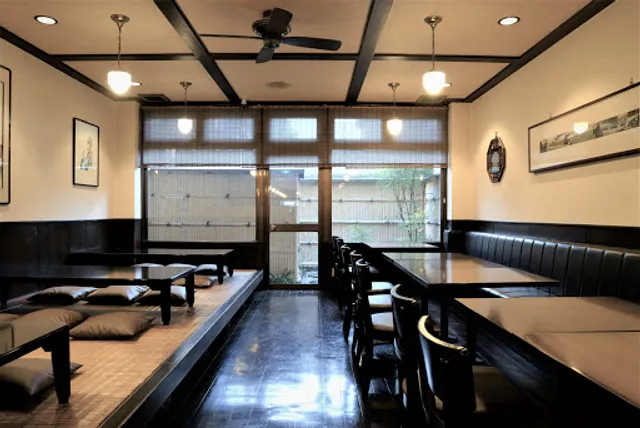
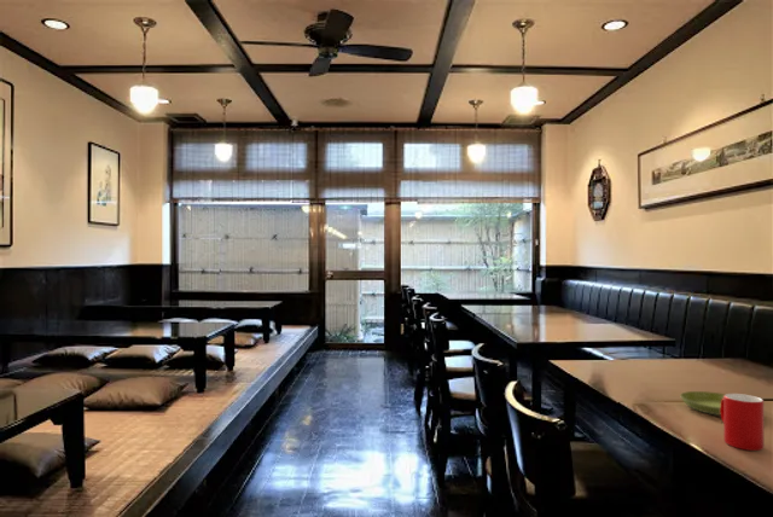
+ saucer [679,390,726,417]
+ cup [720,393,765,452]
